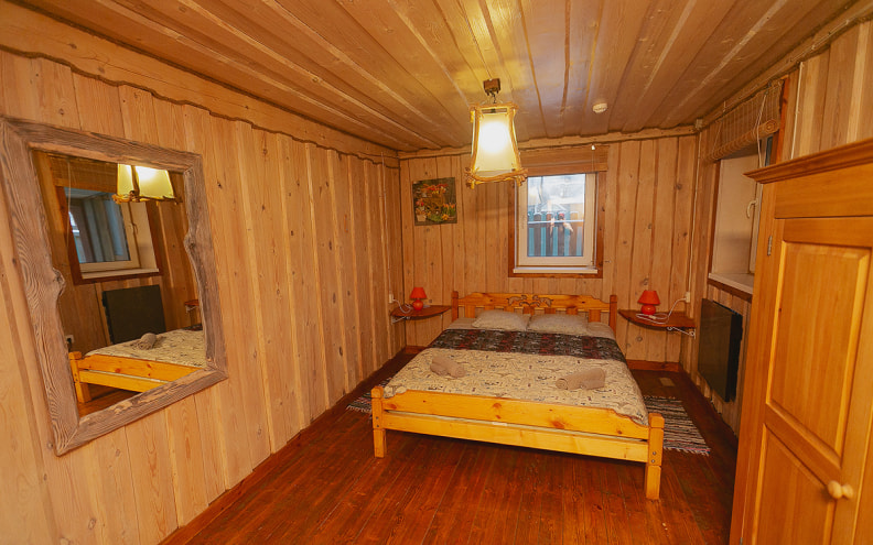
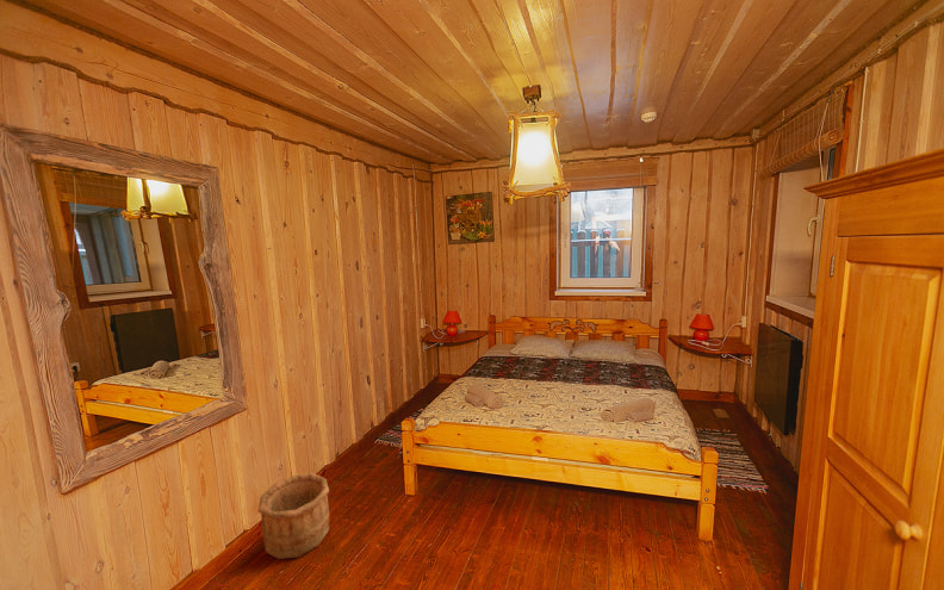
+ wooden bucket [257,472,330,560]
